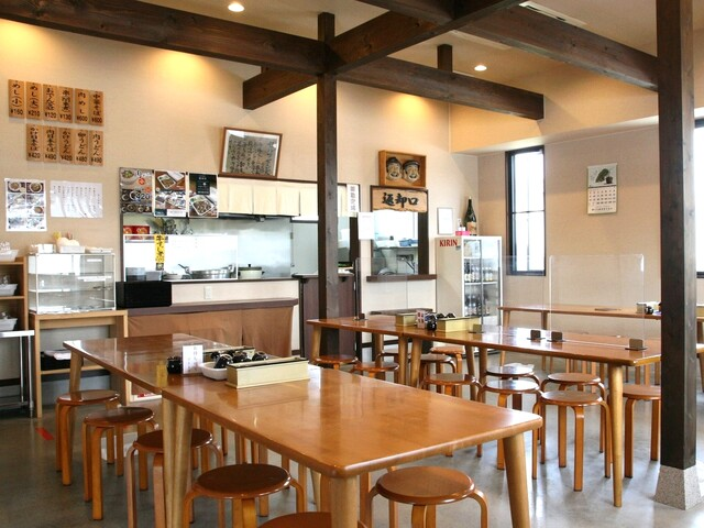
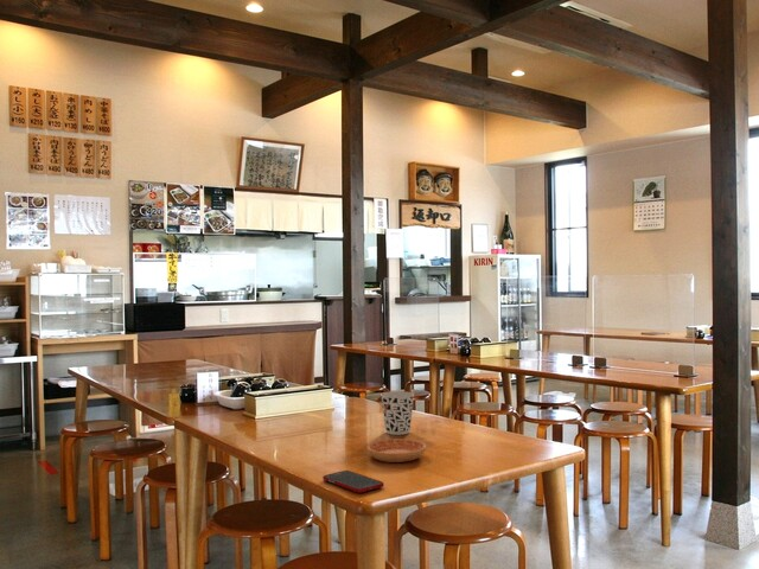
+ cell phone [321,469,385,494]
+ cup [380,390,415,436]
+ saucer [366,437,427,463]
